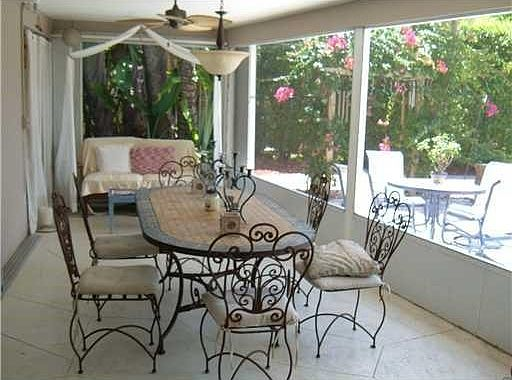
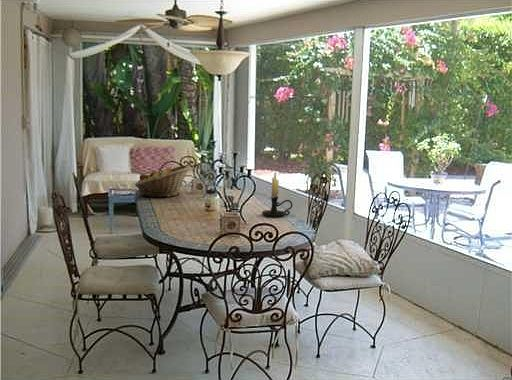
+ candle holder [261,171,293,219]
+ fruit basket [134,164,191,198]
